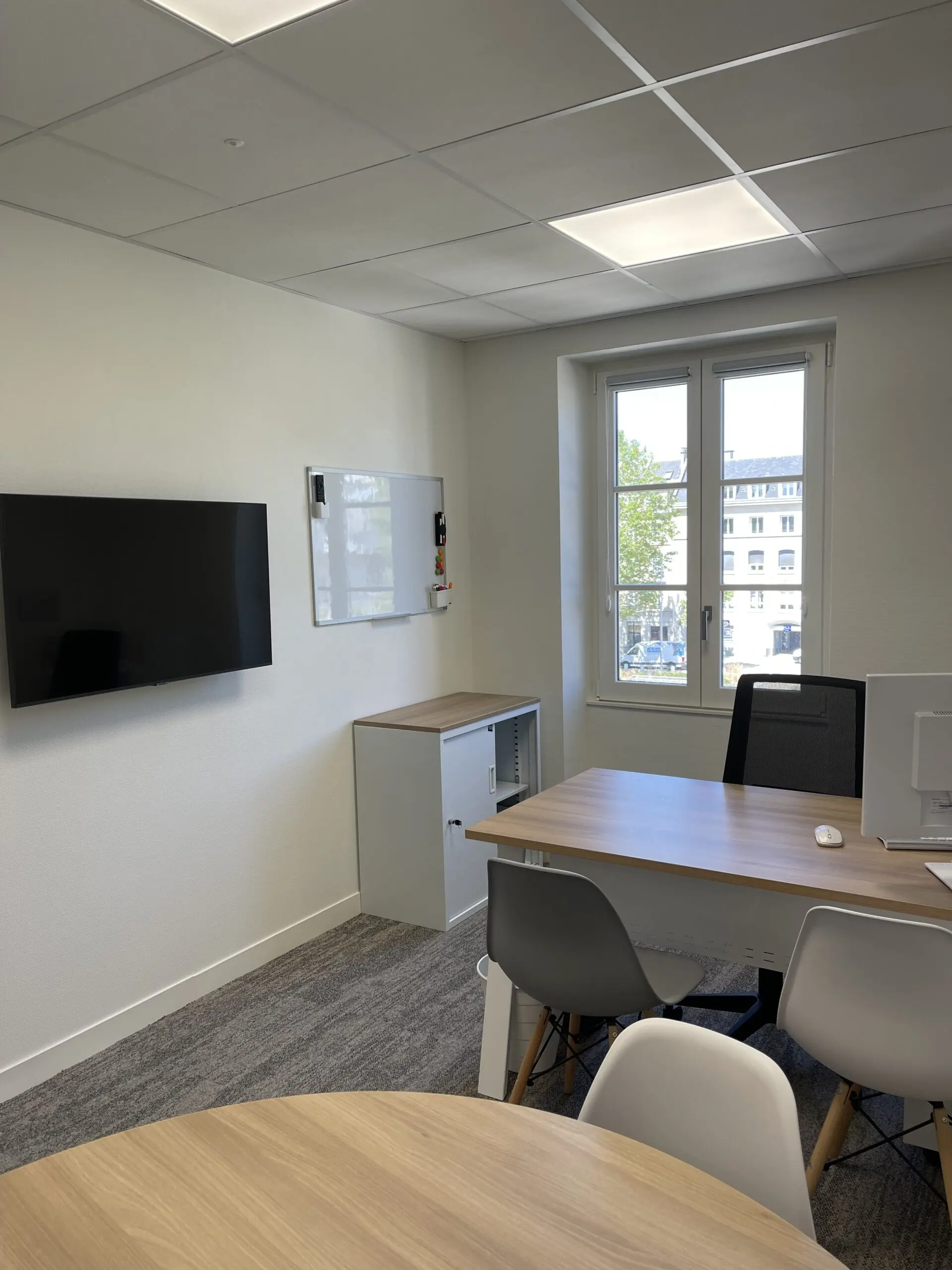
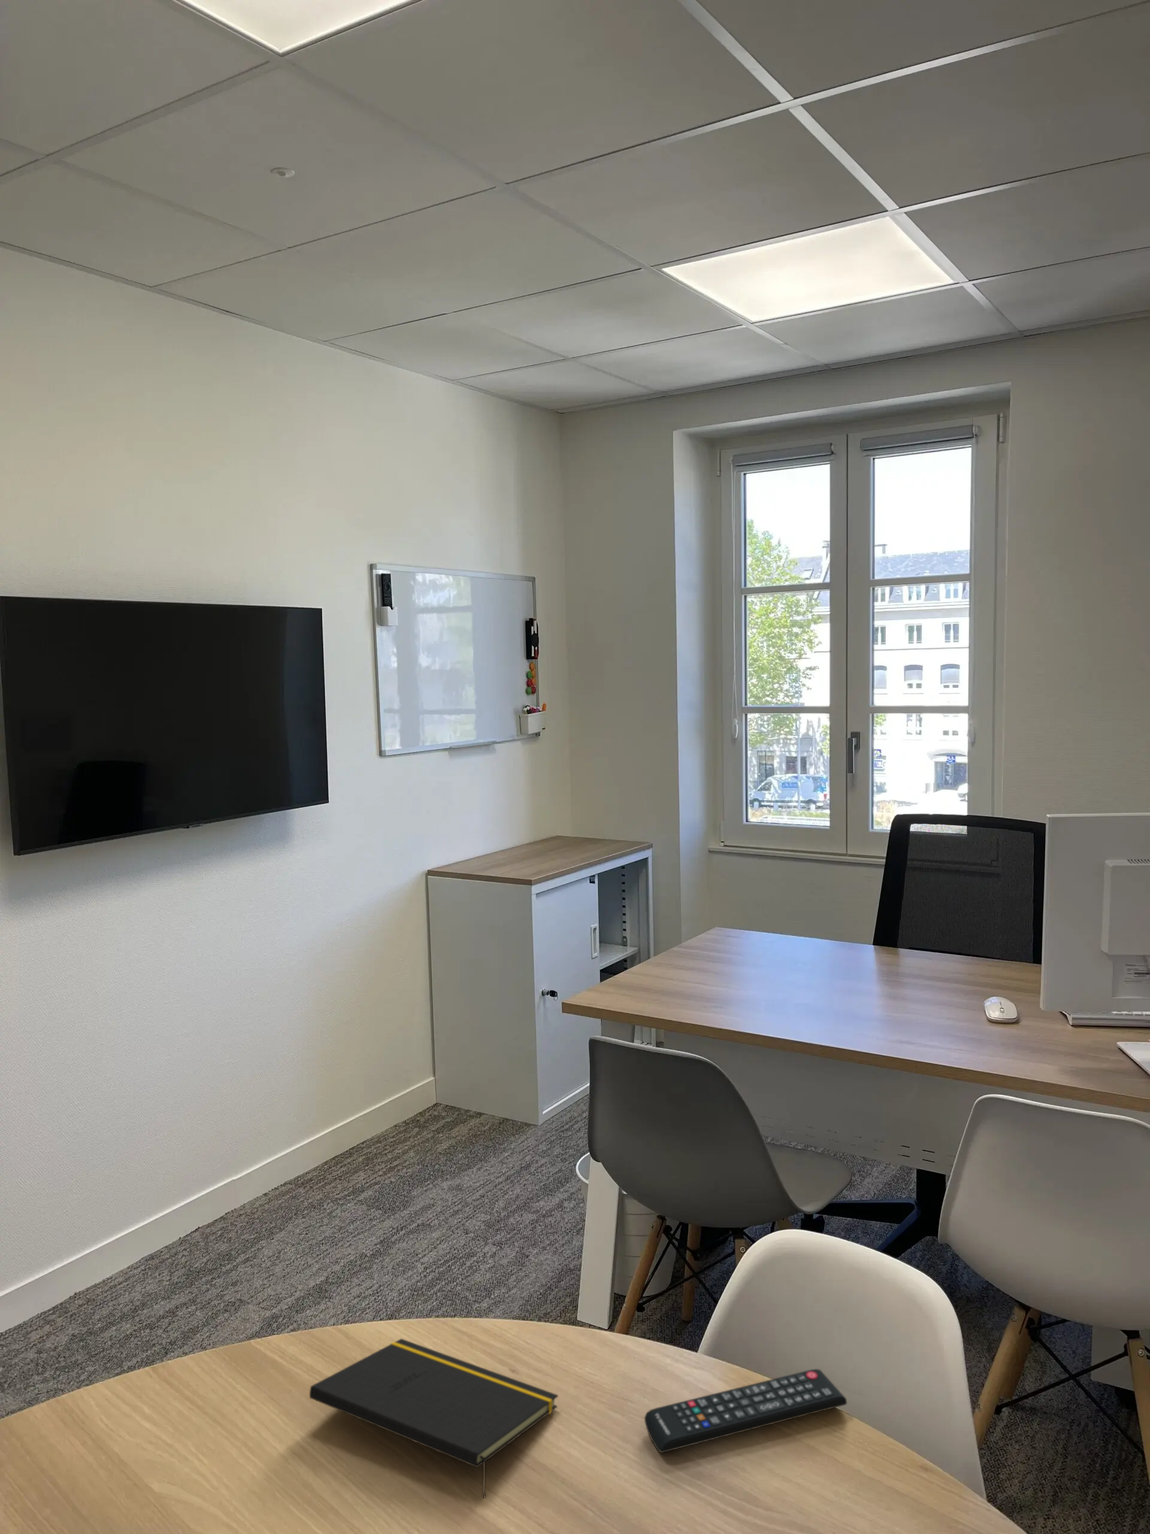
+ notepad [309,1338,559,1499]
+ remote control [644,1369,848,1453]
